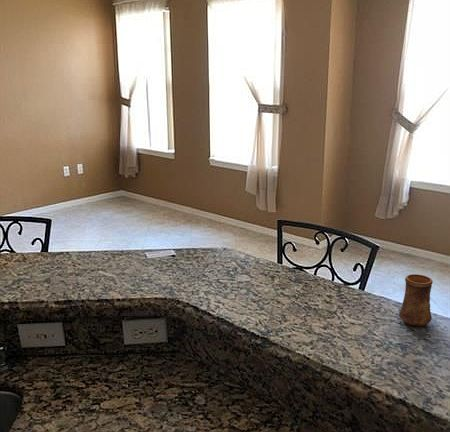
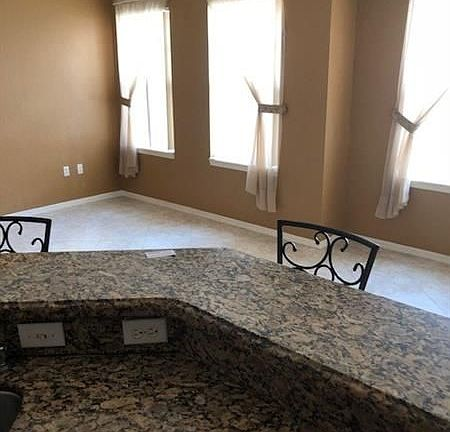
- cup [398,273,434,327]
